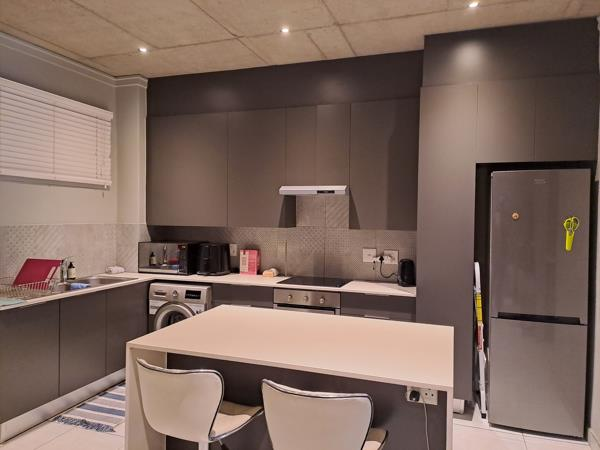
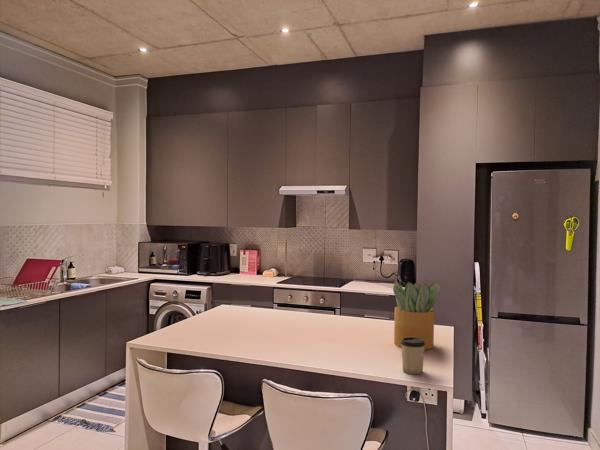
+ potted plant [392,279,441,351]
+ cup [401,337,425,375]
